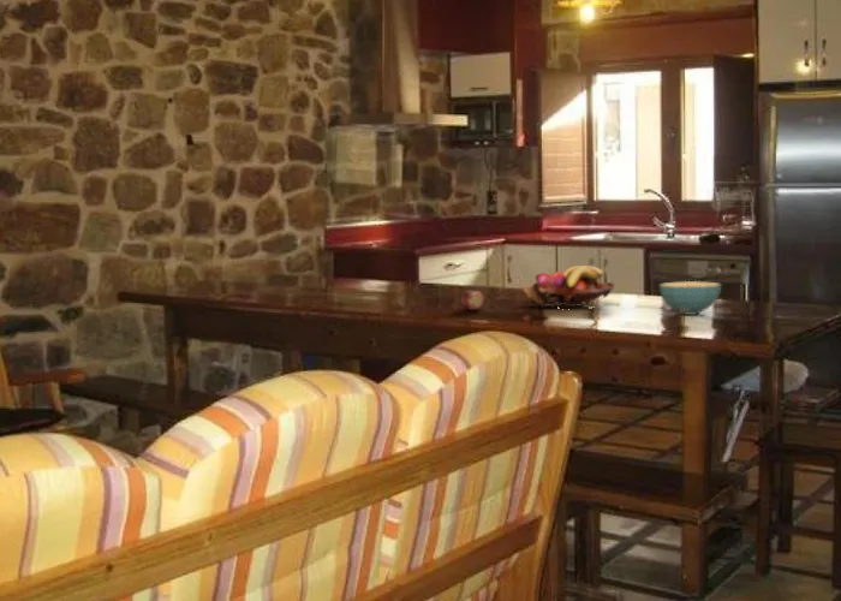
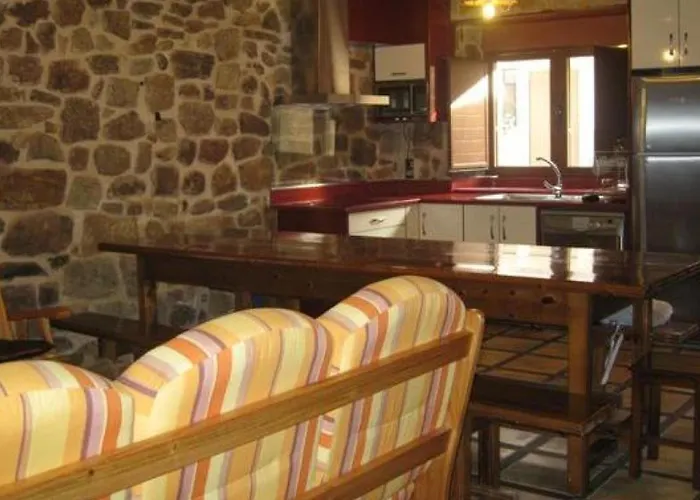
- fruit basket [520,264,615,309]
- apple [460,286,485,311]
- cereal bowl [658,280,722,316]
